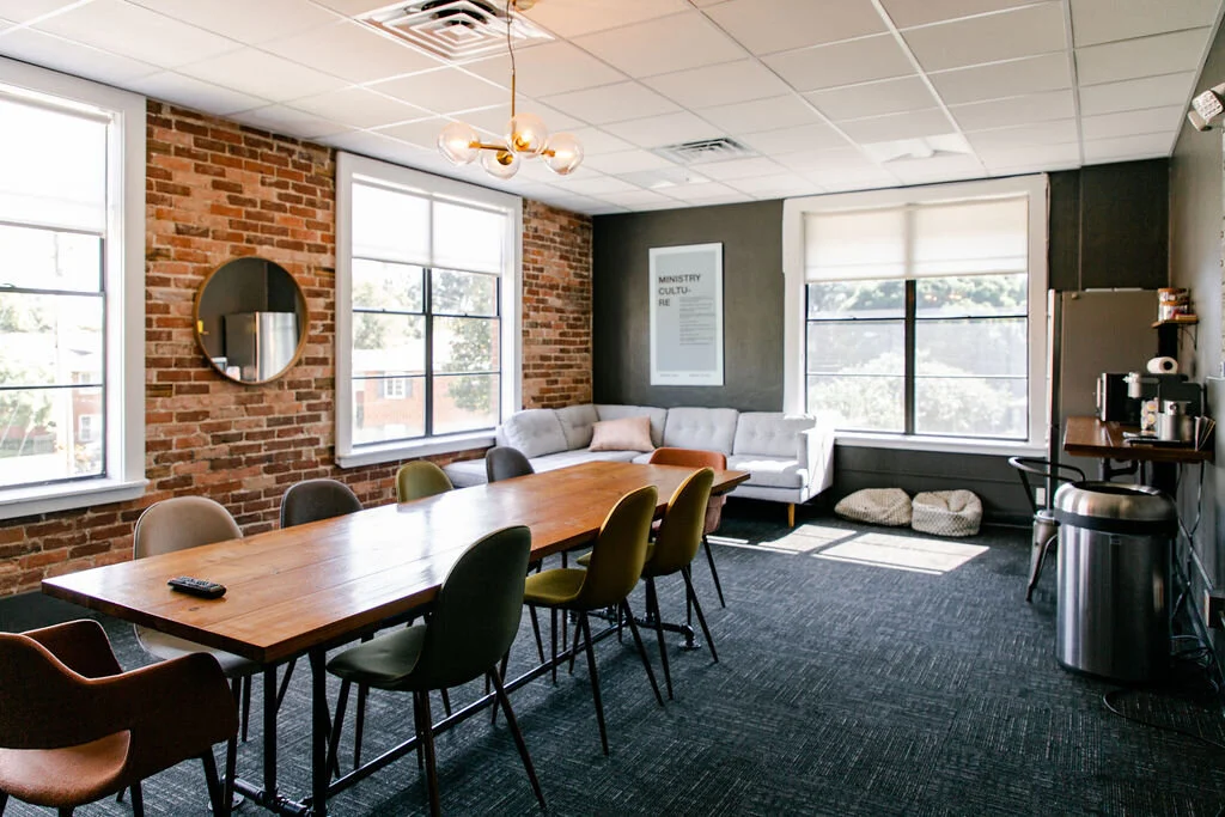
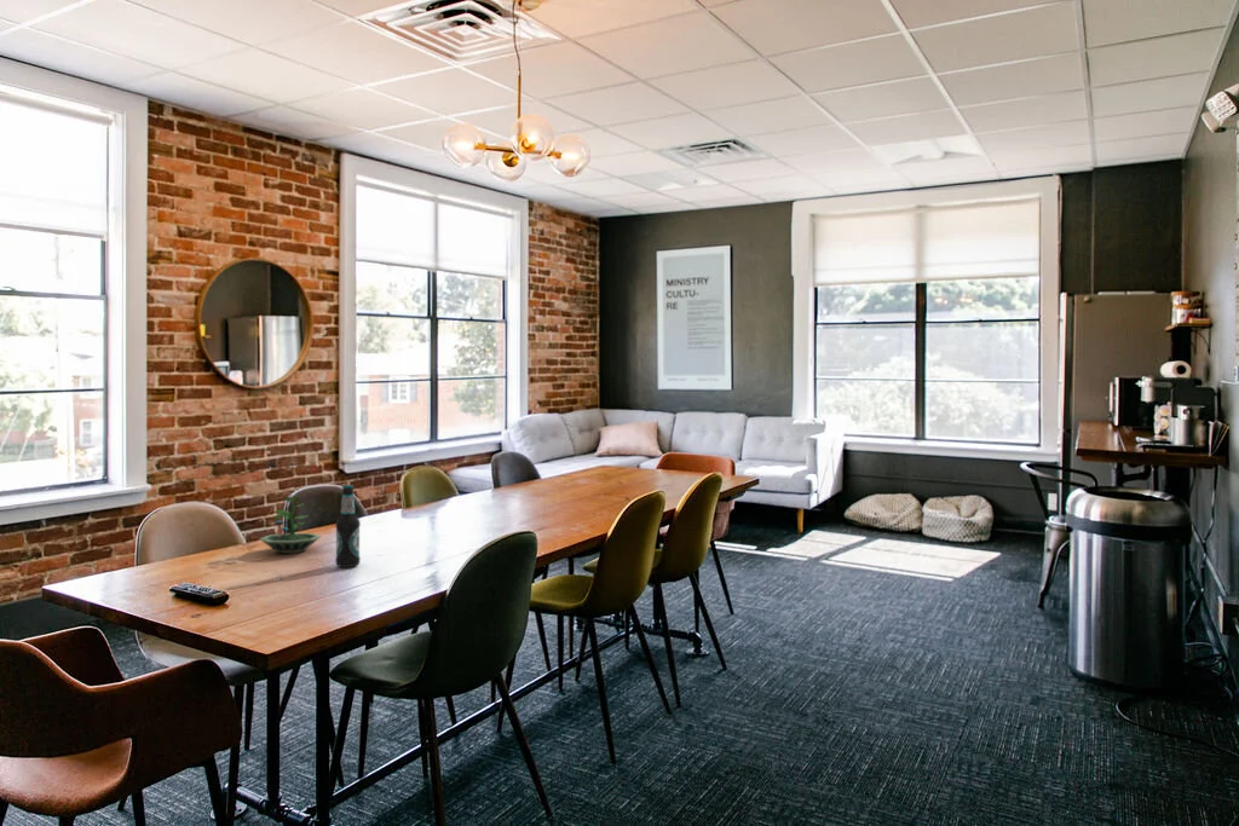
+ bottle [334,484,362,568]
+ terrarium [258,495,323,555]
